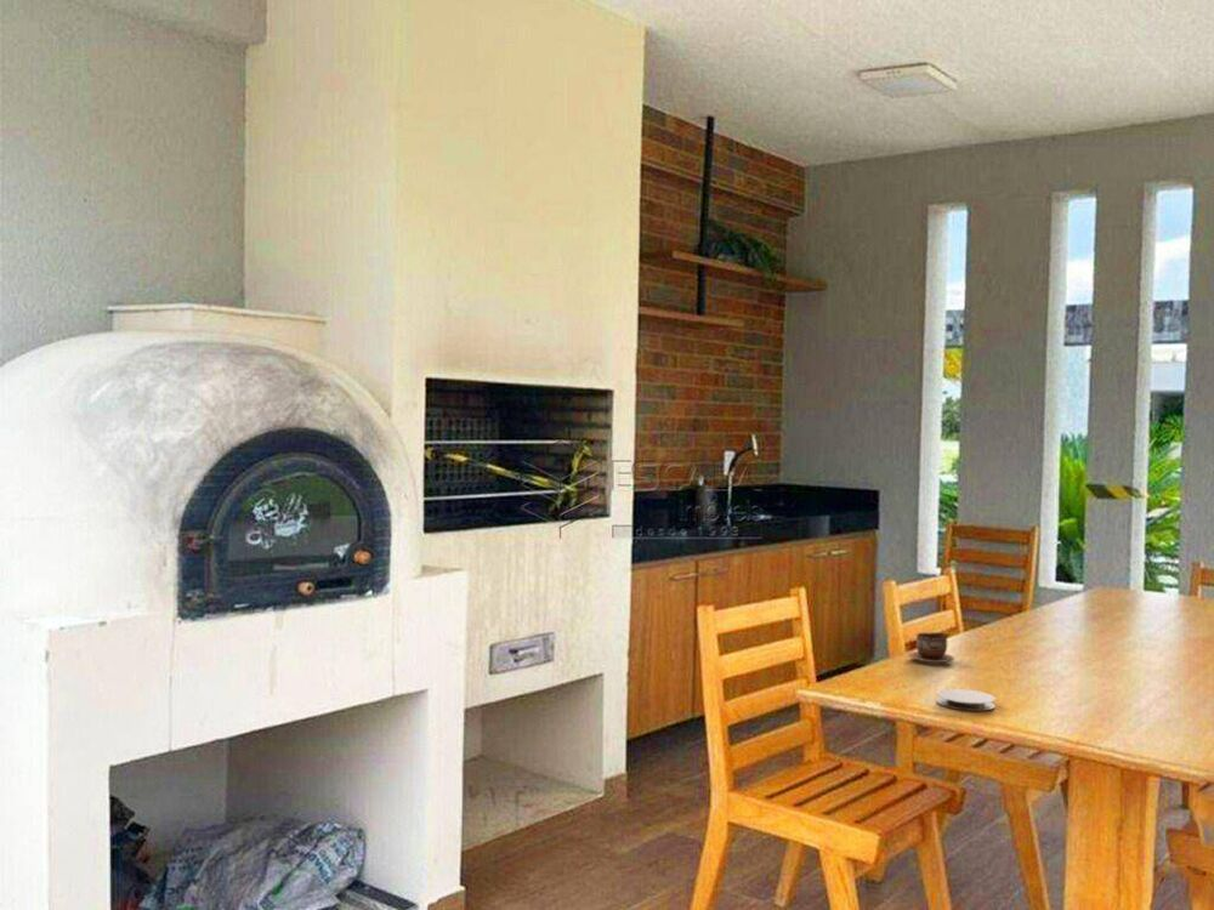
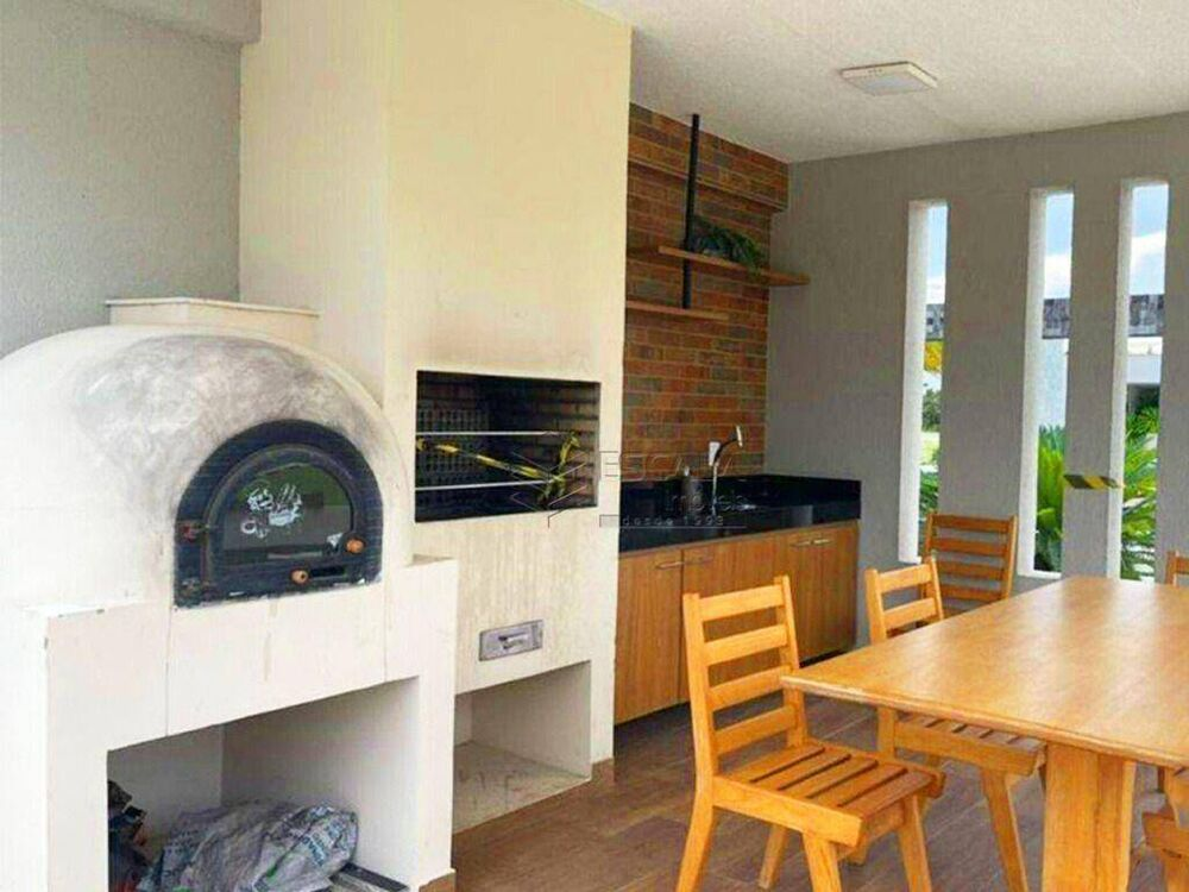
- cup [907,631,955,664]
- coaster [936,688,997,712]
